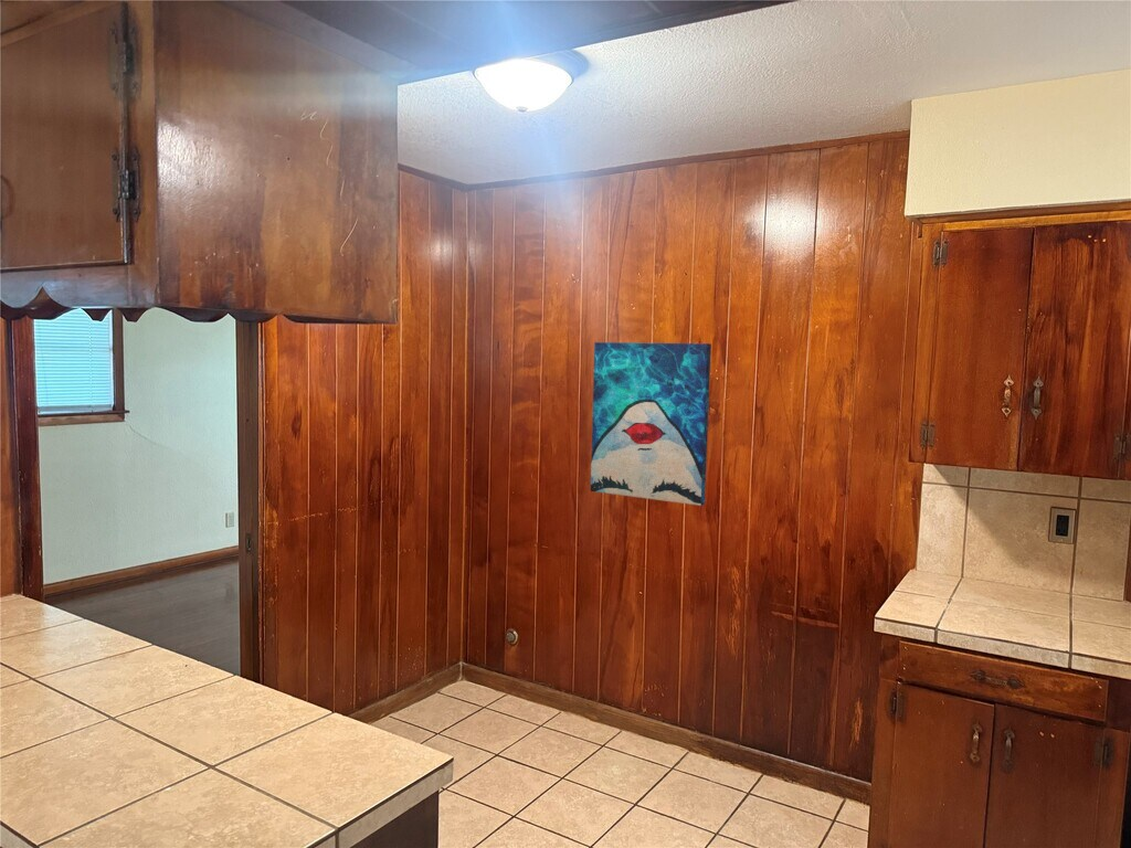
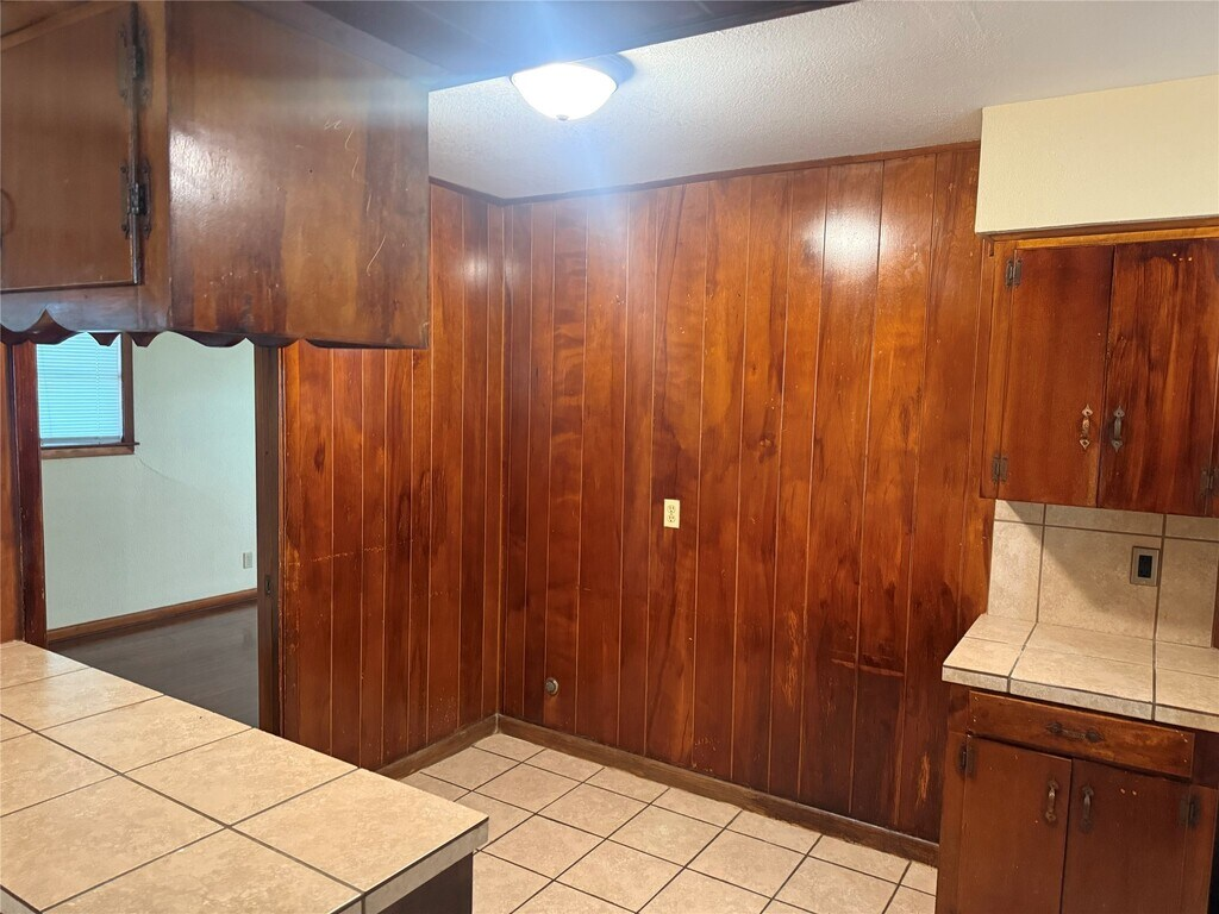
- wall art [590,341,712,507]
